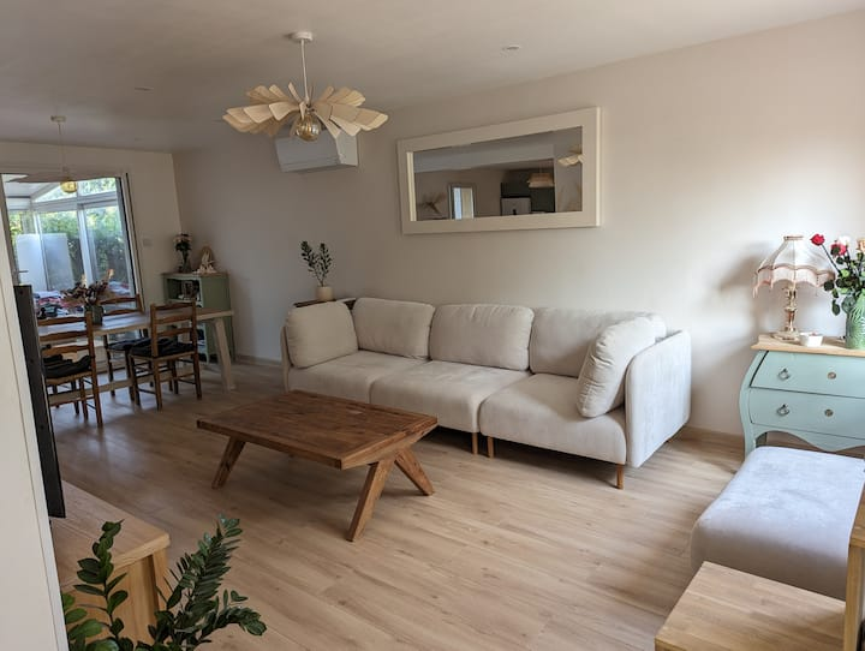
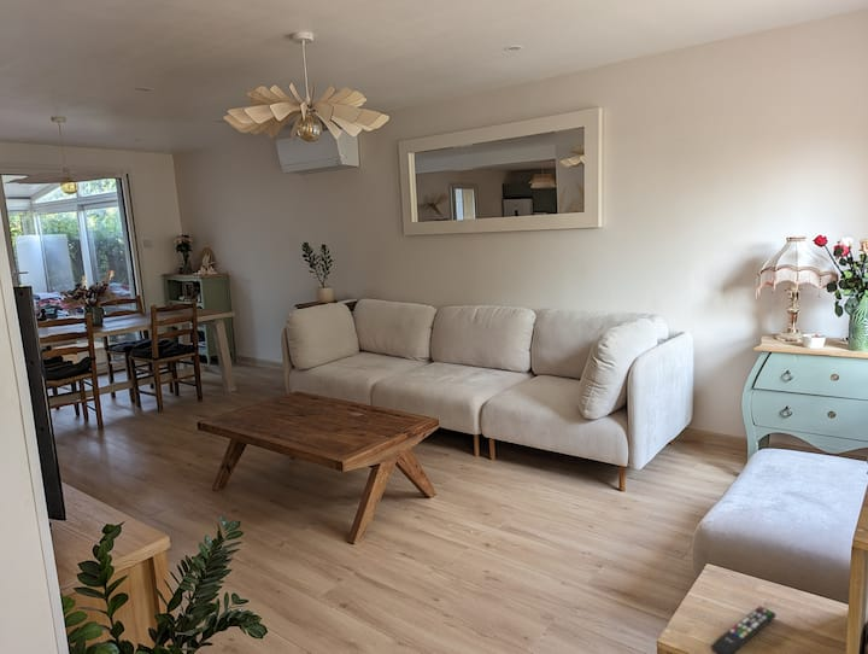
+ remote control [710,605,778,654]
